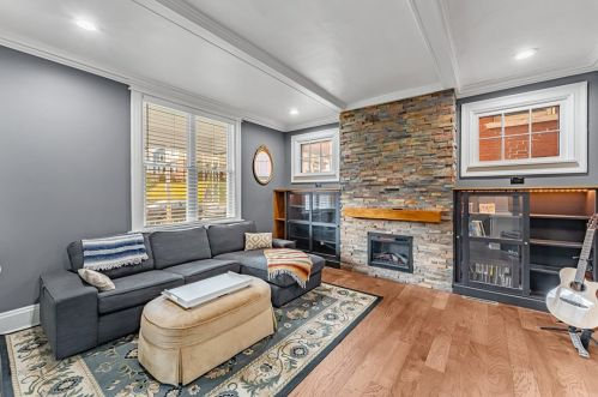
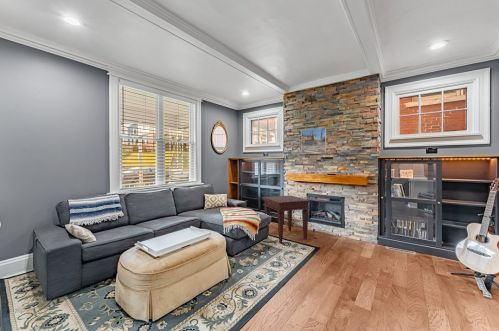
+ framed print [301,127,327,155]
+ side table [261,194,312,244]
